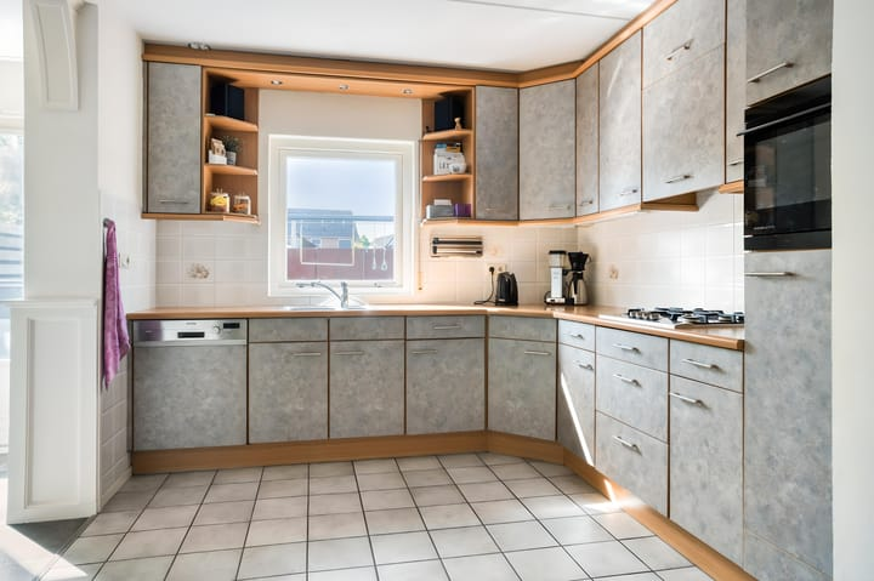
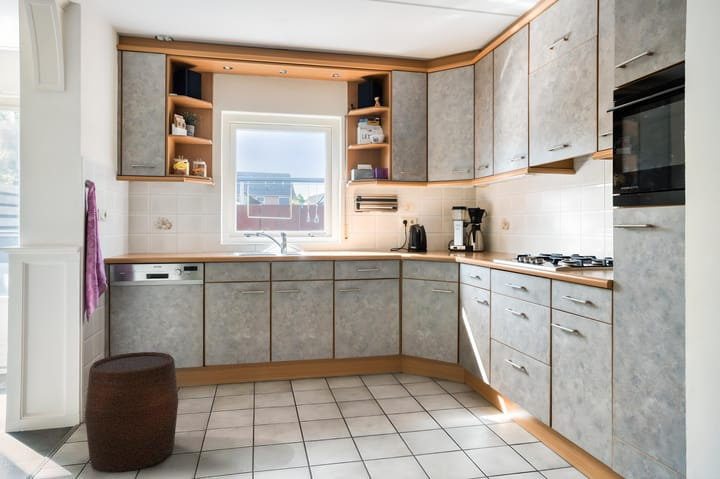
+ stool [84,351,179,474]
